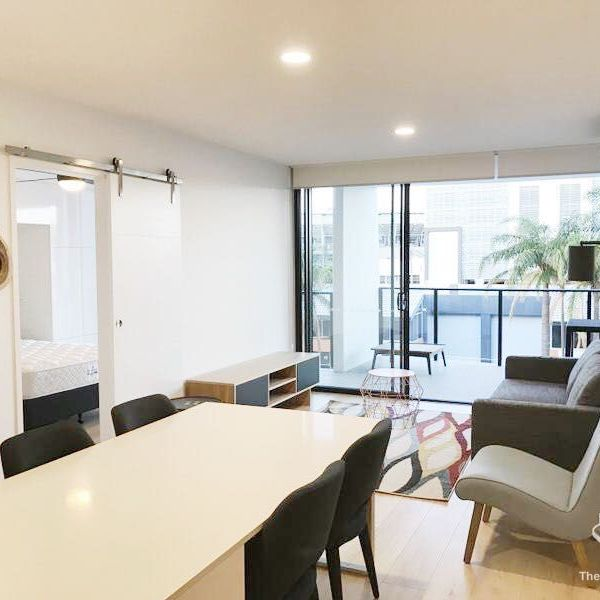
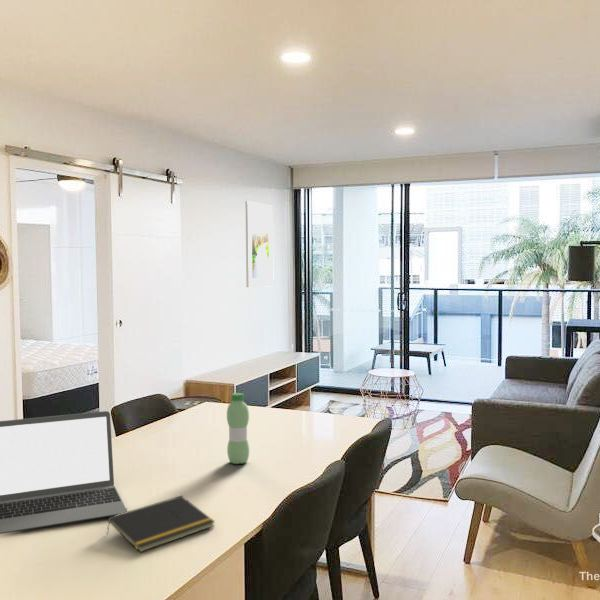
+ water bottle [226,392,250,465]
+ notepad [105,495,216,553]
+ laptop [0,410,128,535]
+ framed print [244,200,275,288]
